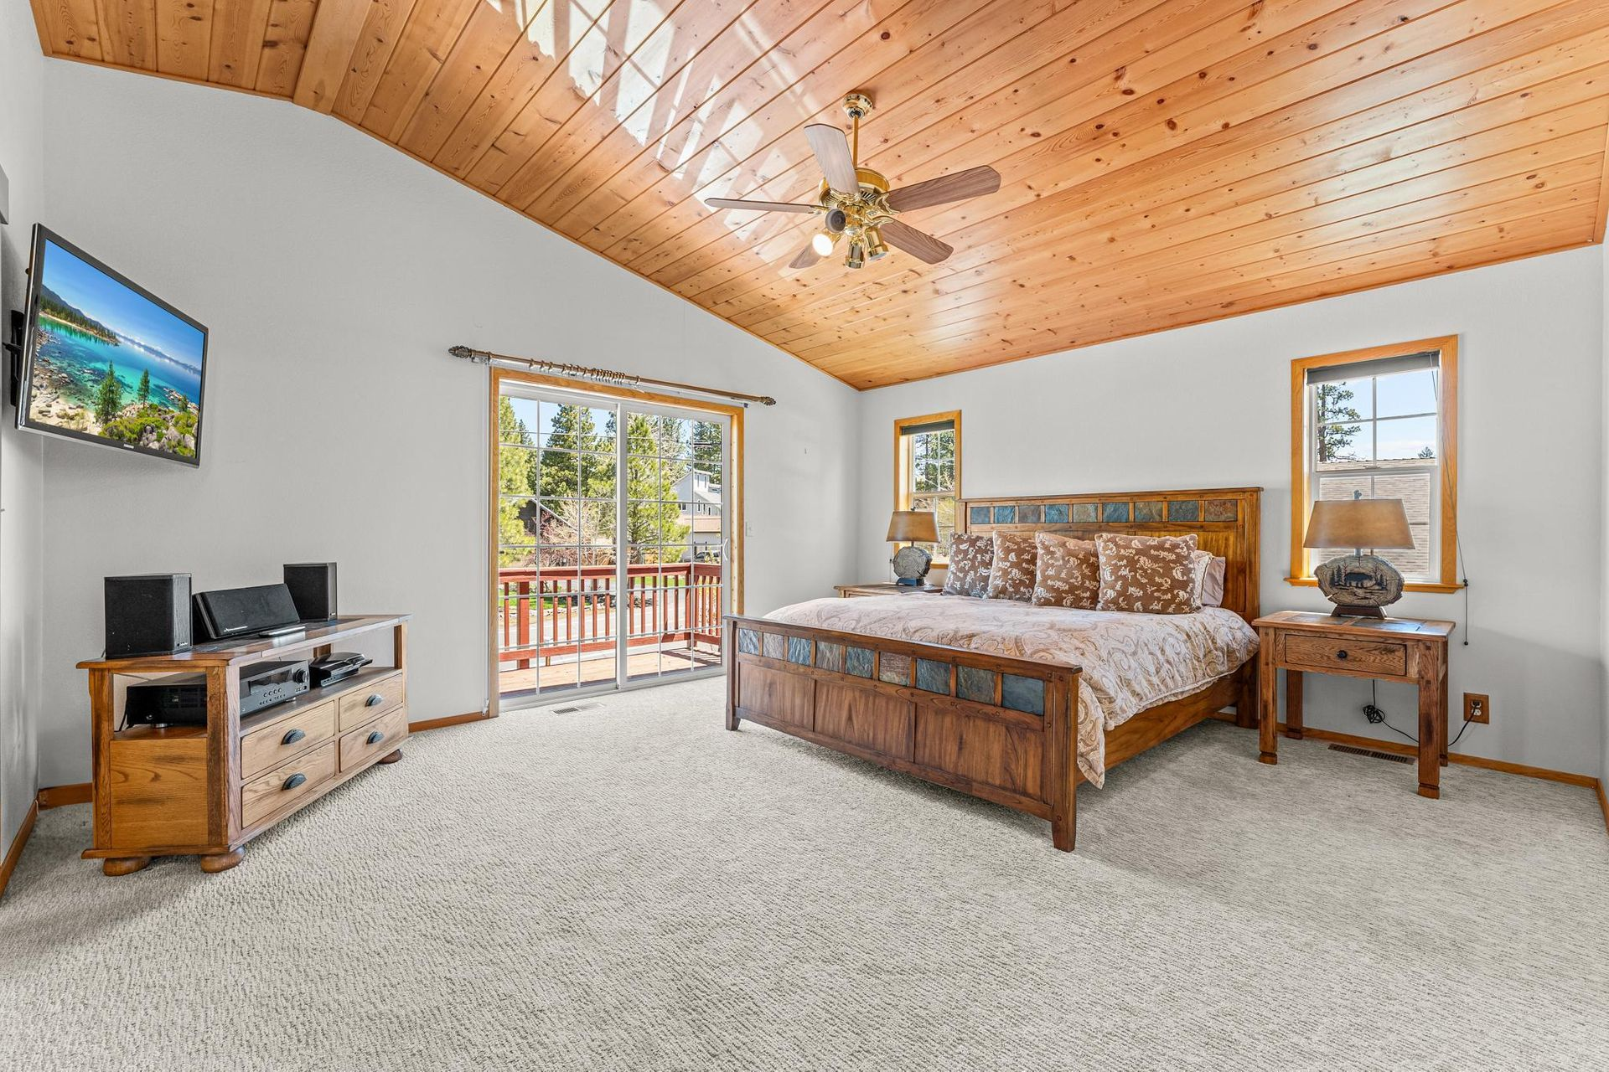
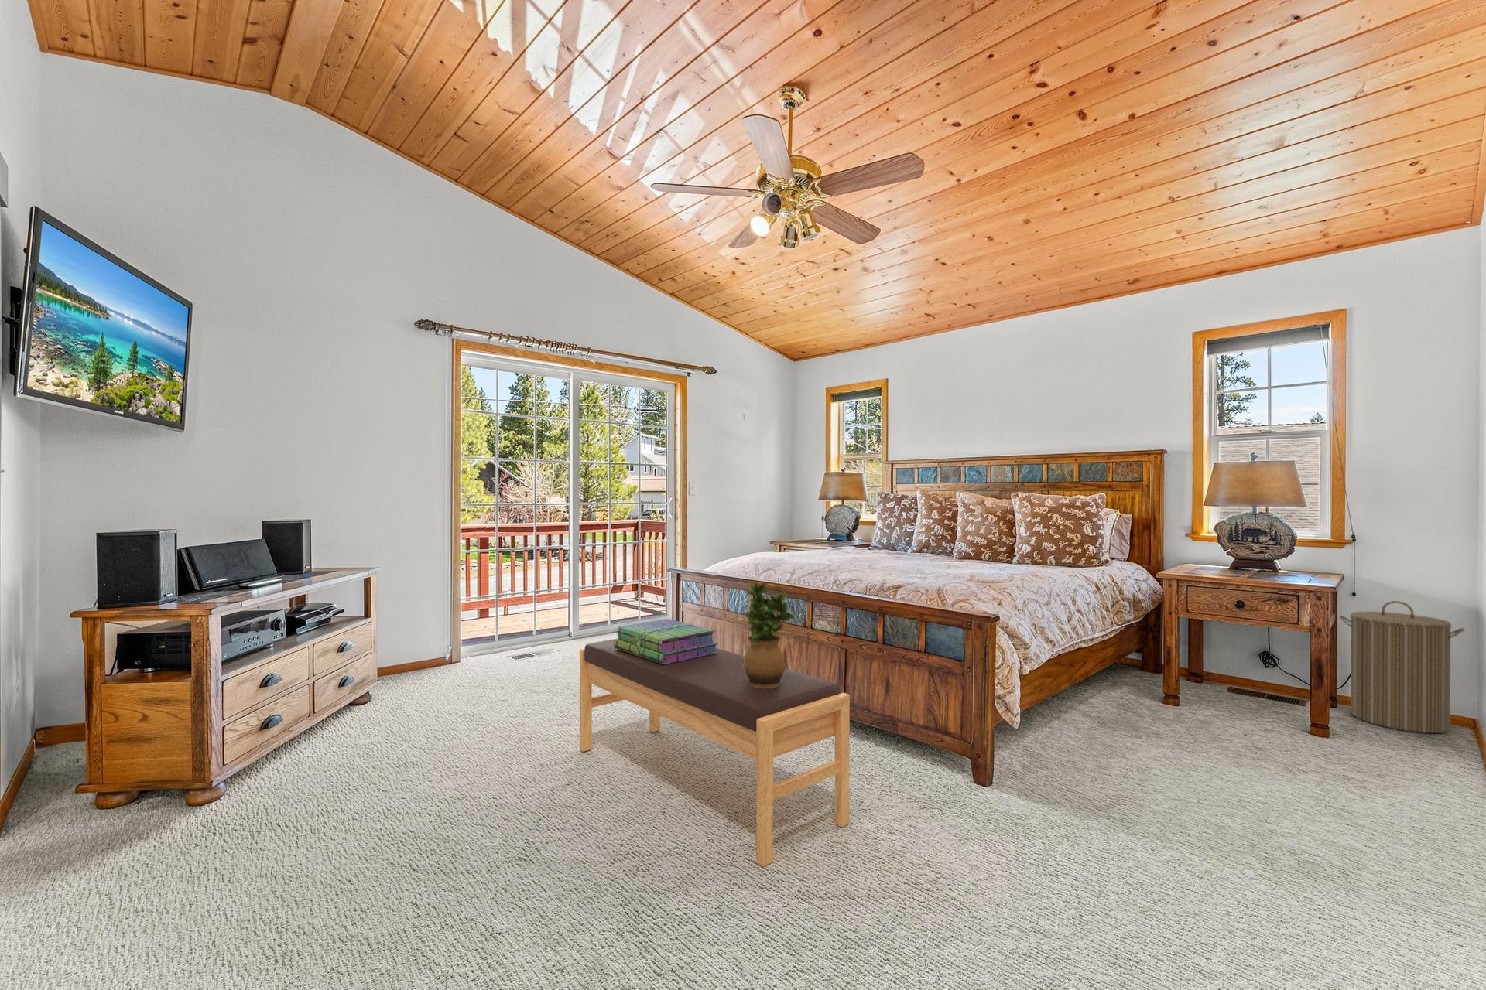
+ bench [579,638,850,867]
+ stack of books [614,618,719,664]
+ laundry hamper [1339,600,1465,734]
+ potted plant [743,581,796,688]
